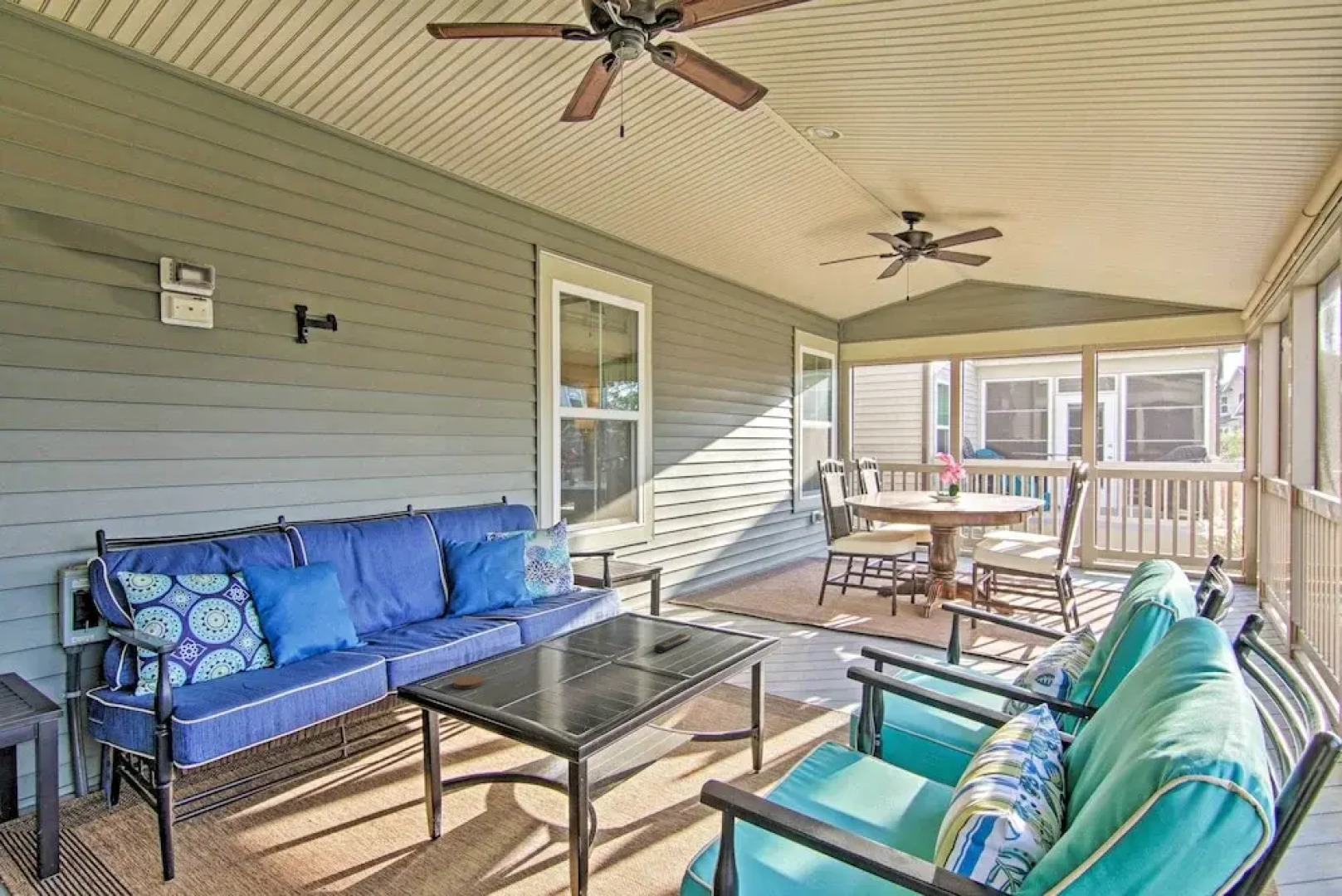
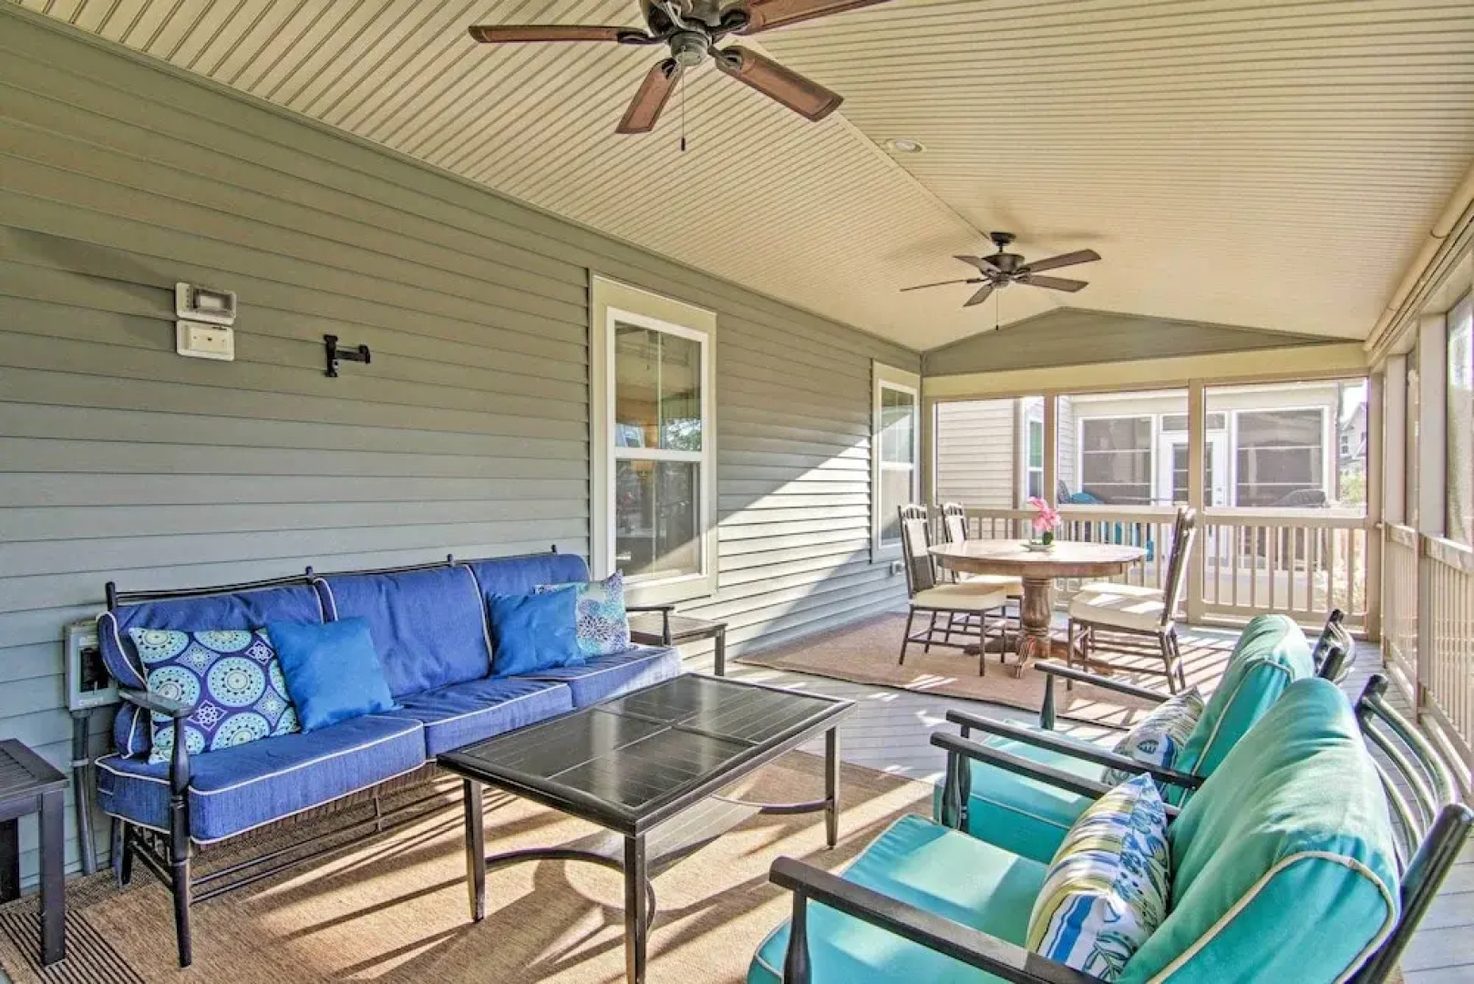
- remote control [653,633,693,654]
- coaster [452,674,485,690]
